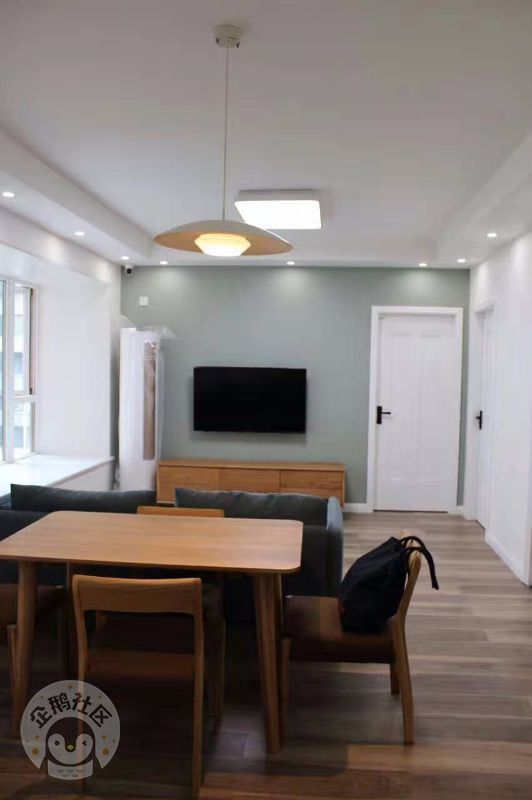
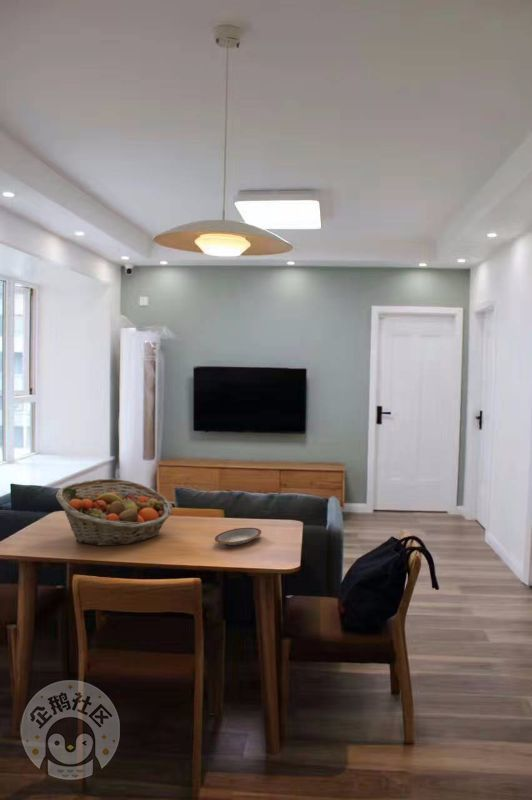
+ plate [214,527,262,546]
+ fruit basket [55,478,174,547]
